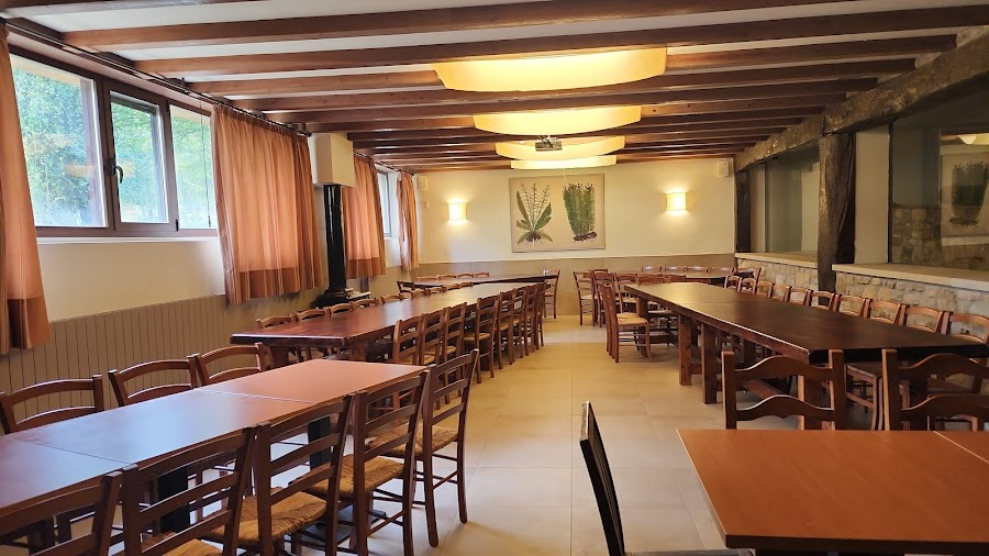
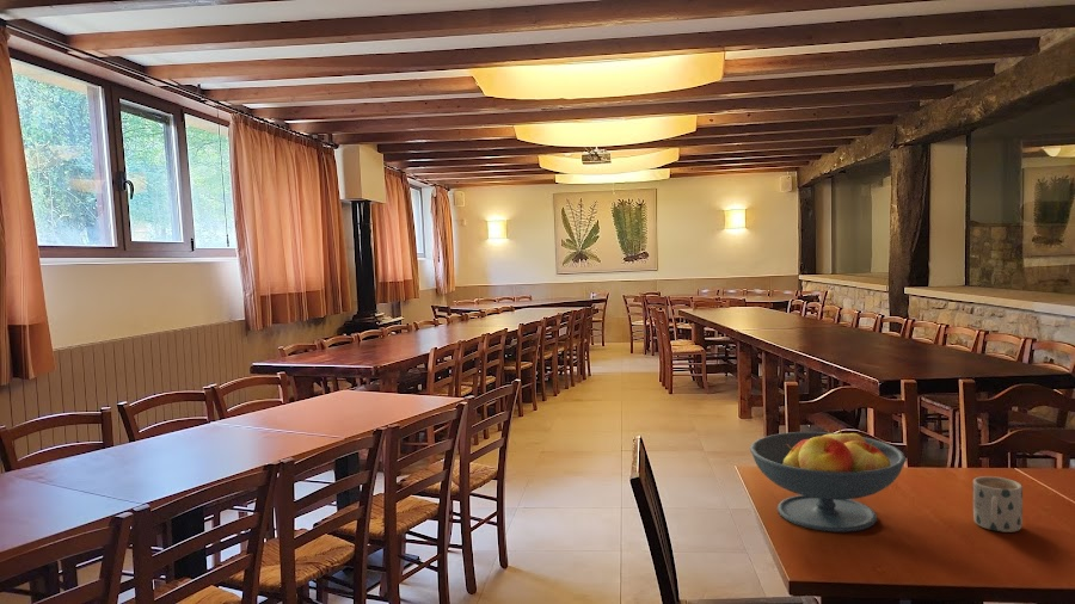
+ fruit bowl [749,426,907,534]
+ mug [972,475,1024,534]
